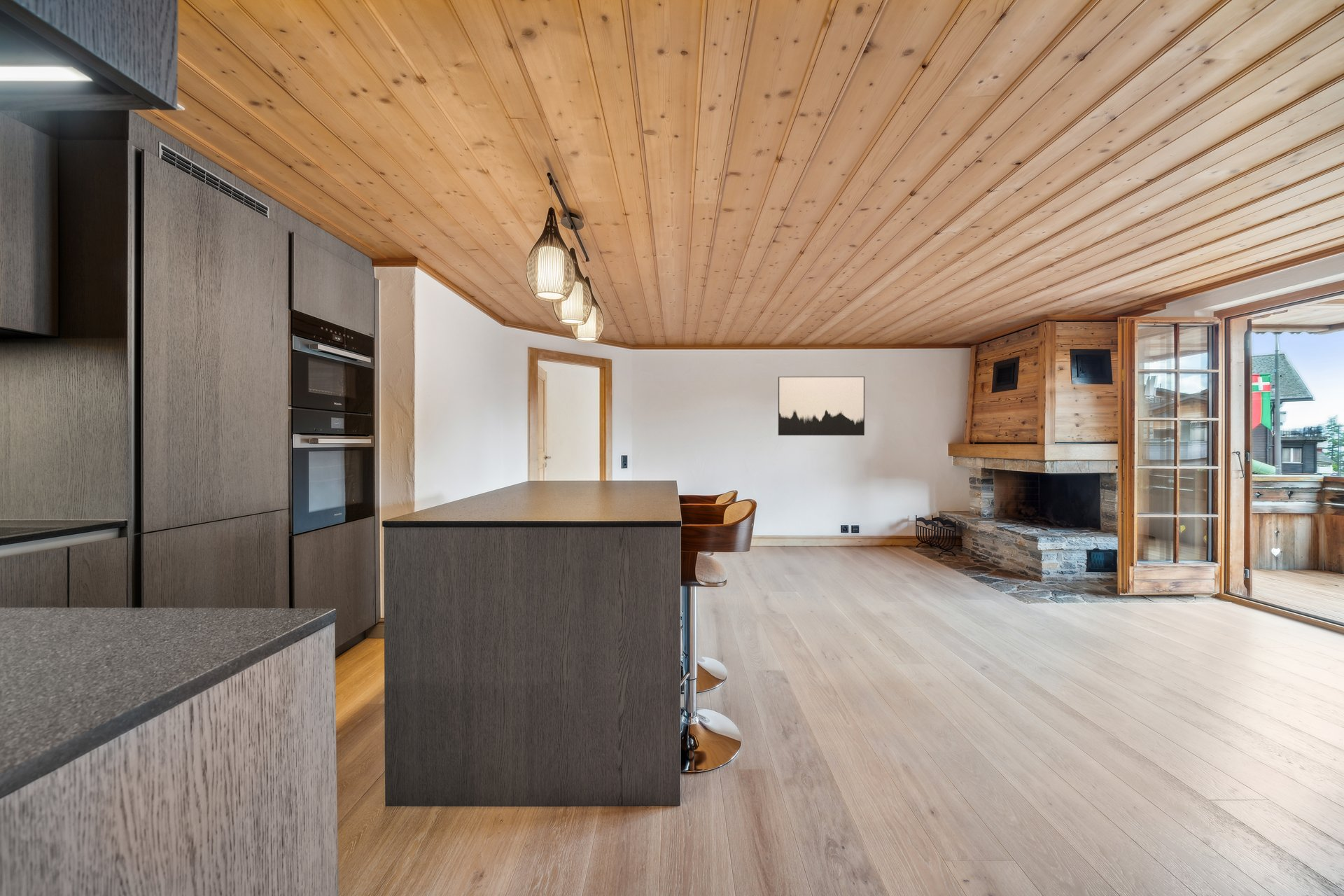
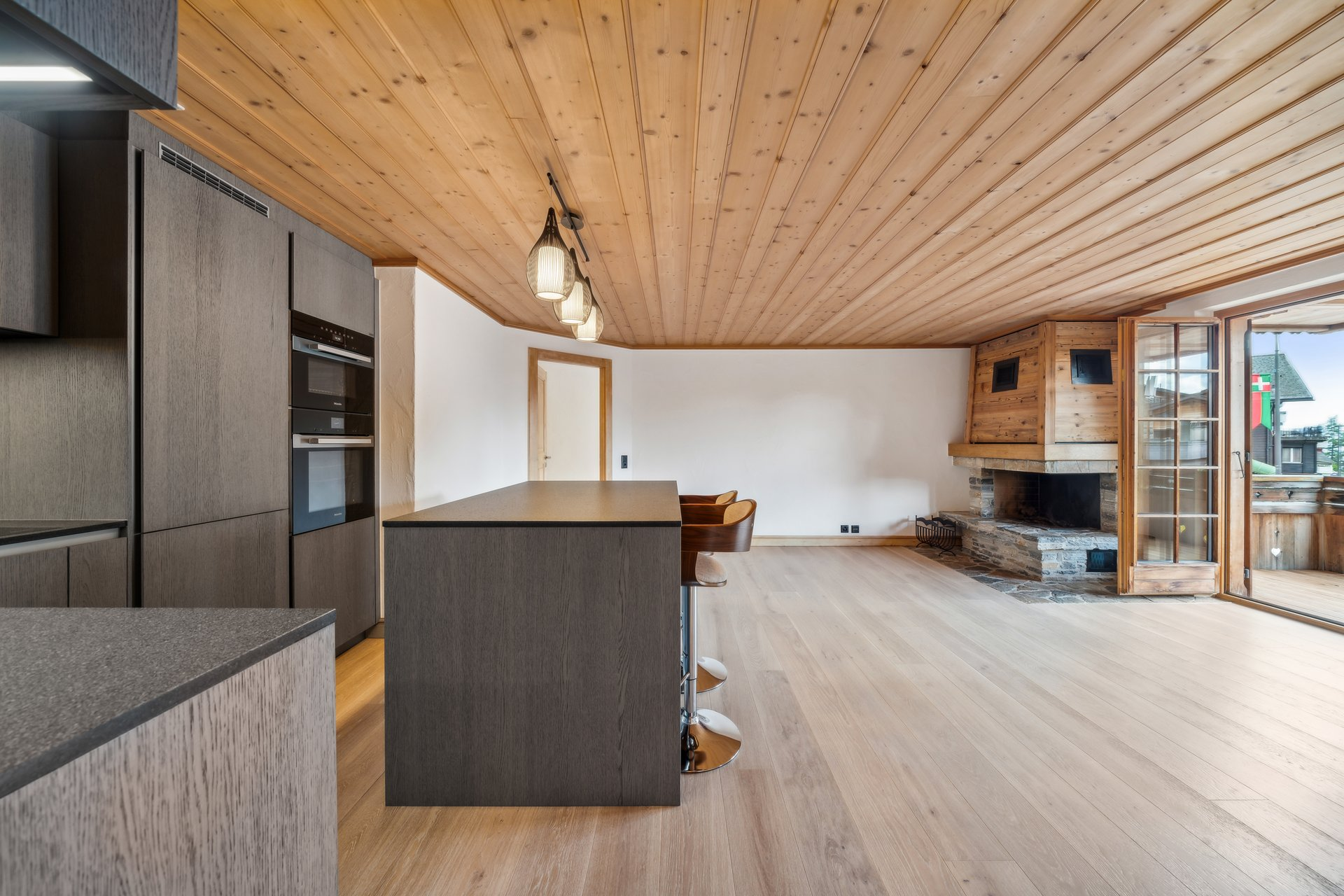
- wall art [778,376,865,436]
